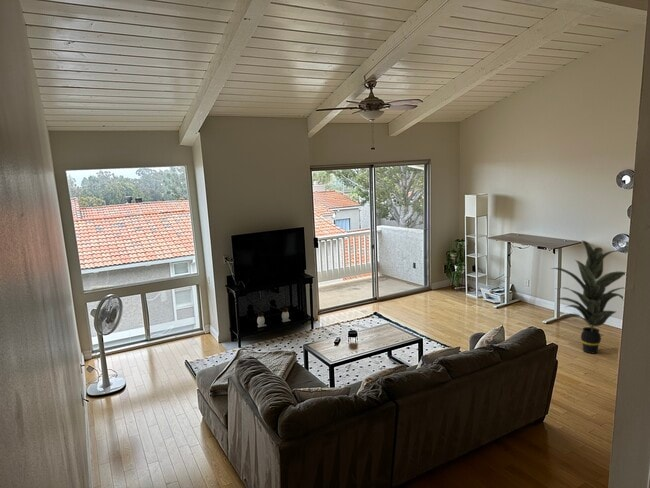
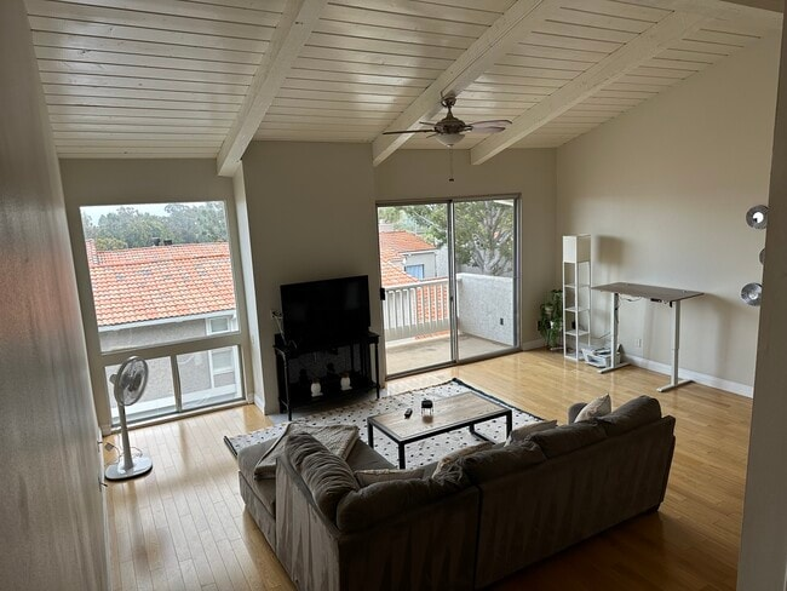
- indoor plant [550,239,626,354]
